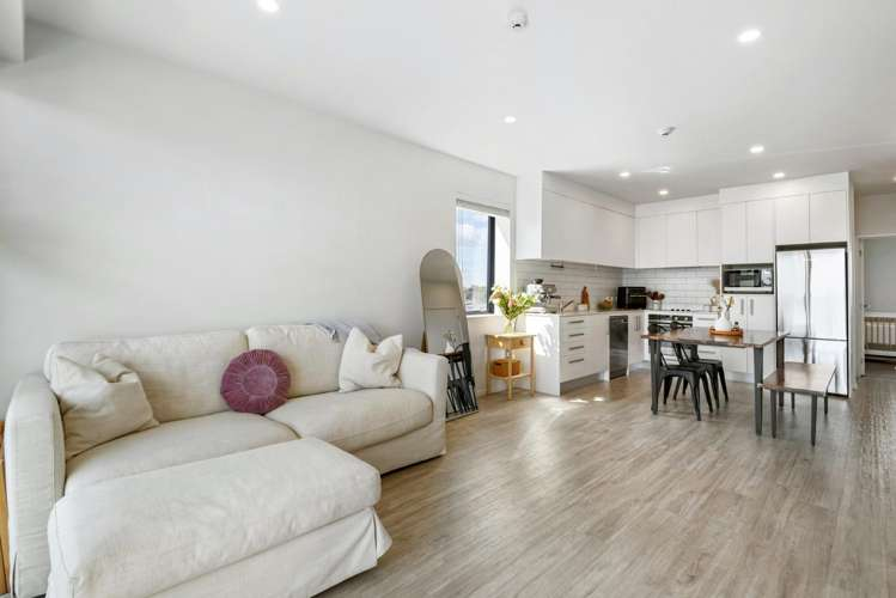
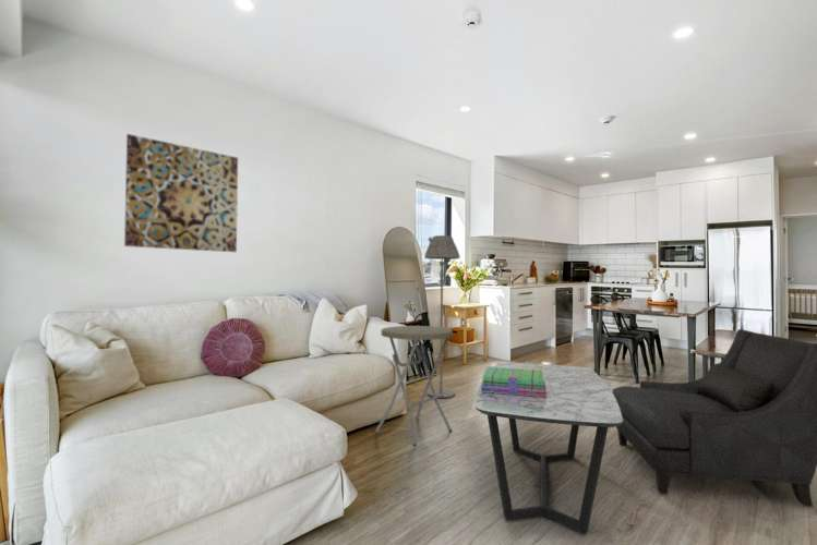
+ coffee table [474,361,623,535]
+ armchair [611,328,817,508]
+ floor lamp [423,234,461,399]
+ side table [374,325,454,447]
+ wall art [123,133,239,253]
+ stack of books [480,365,546,397]
